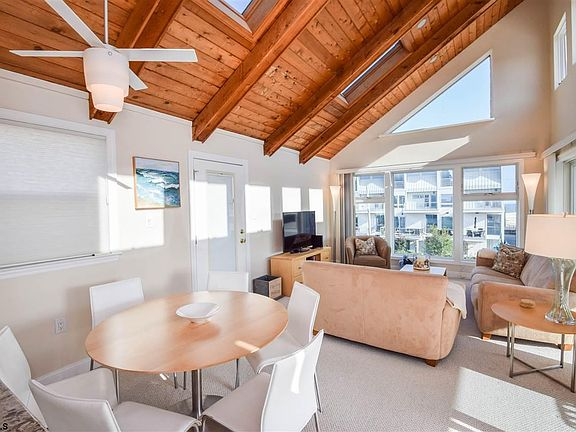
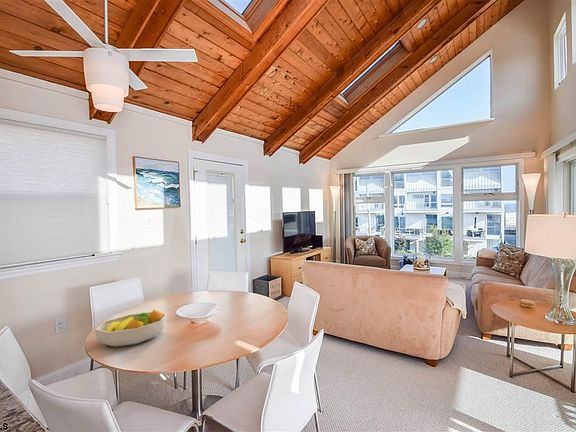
+ fruit bowl [94,309,168,348]
